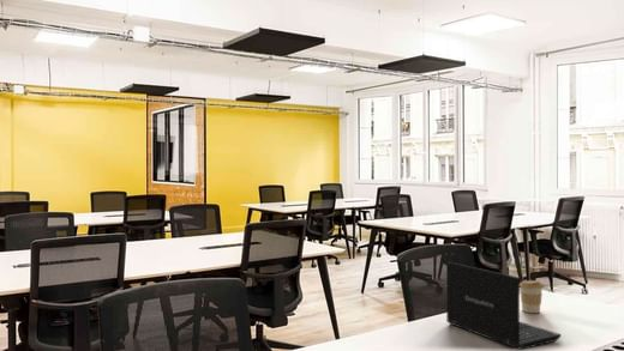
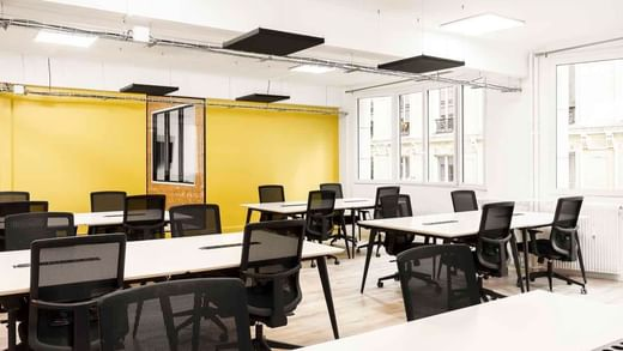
- coffee cup [520,279,544,314]
- laptop [445,261,563,351]
